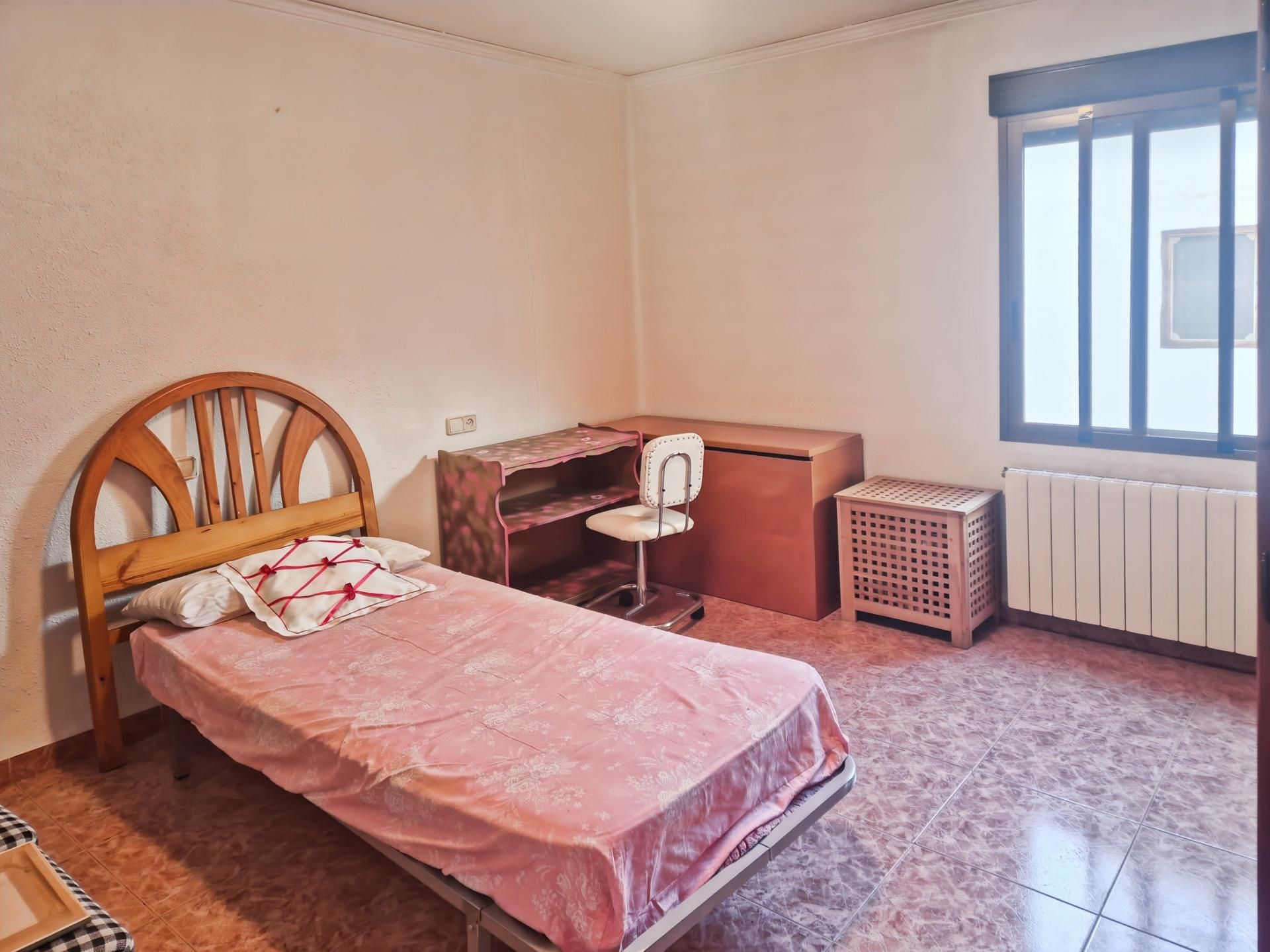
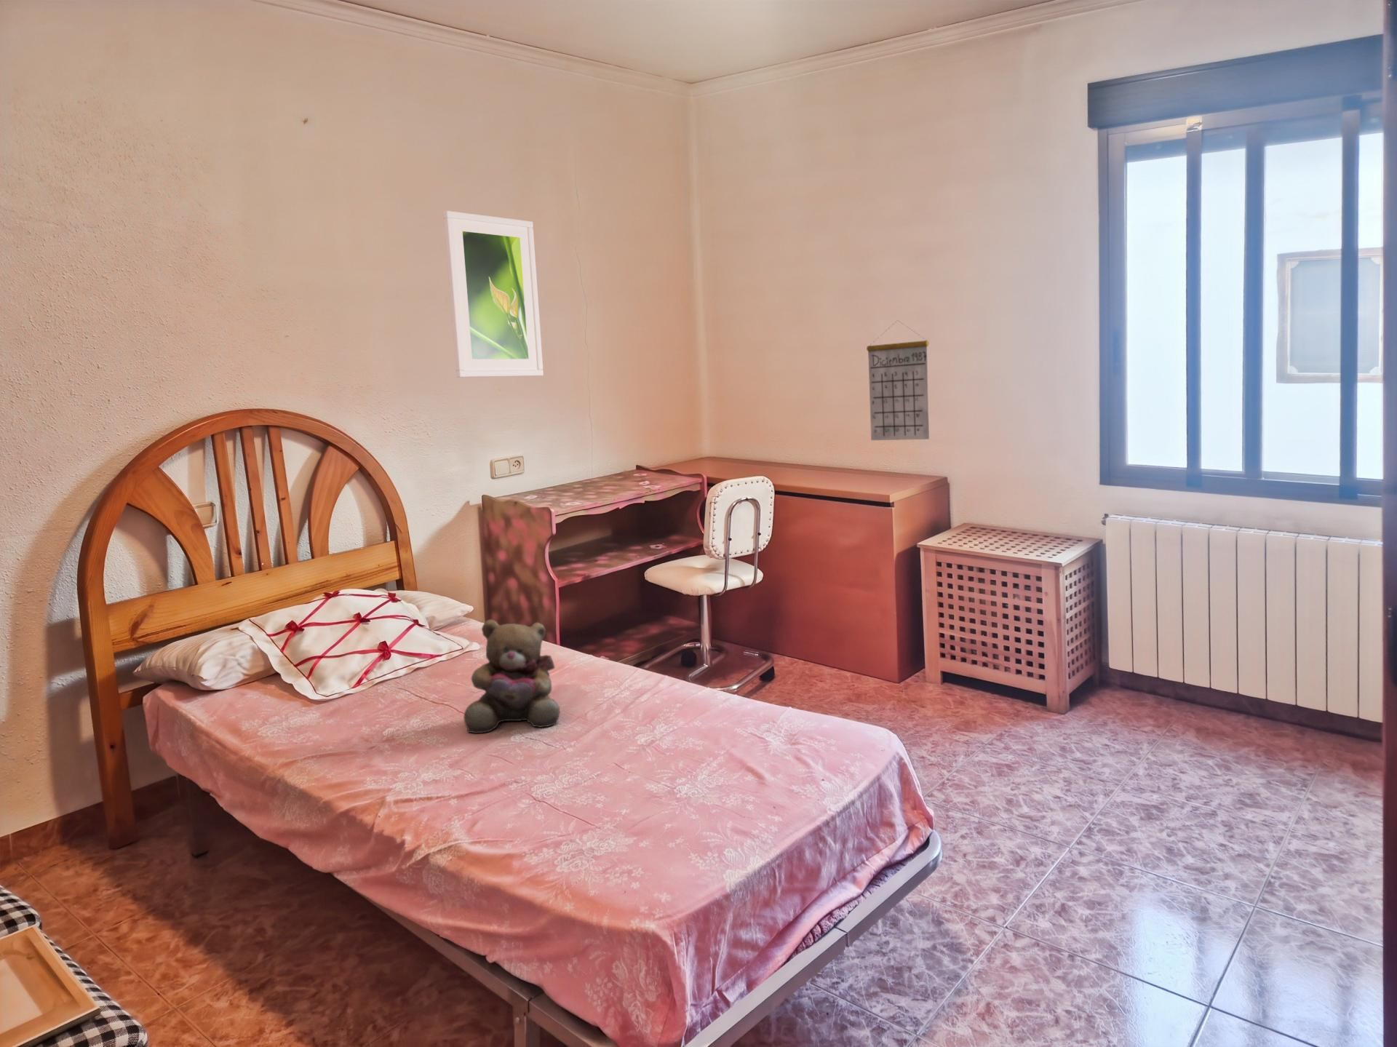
+ teddy bear [463,618,560,735]
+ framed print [442,210,544,378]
+ calendar [866,319,930,441]
